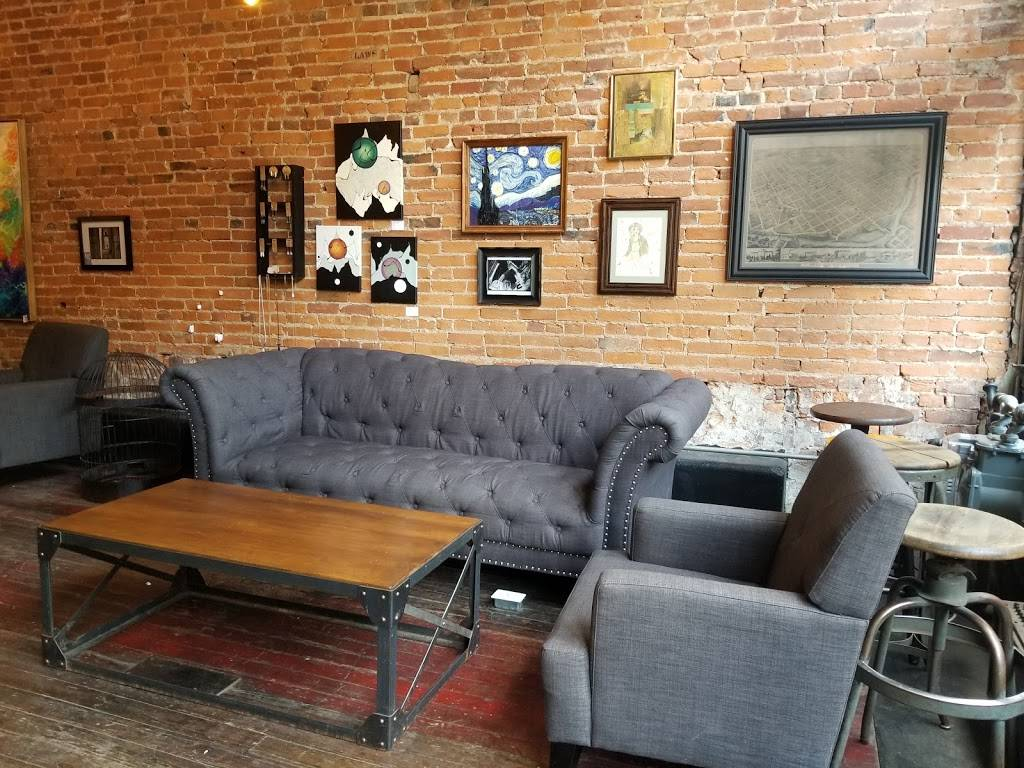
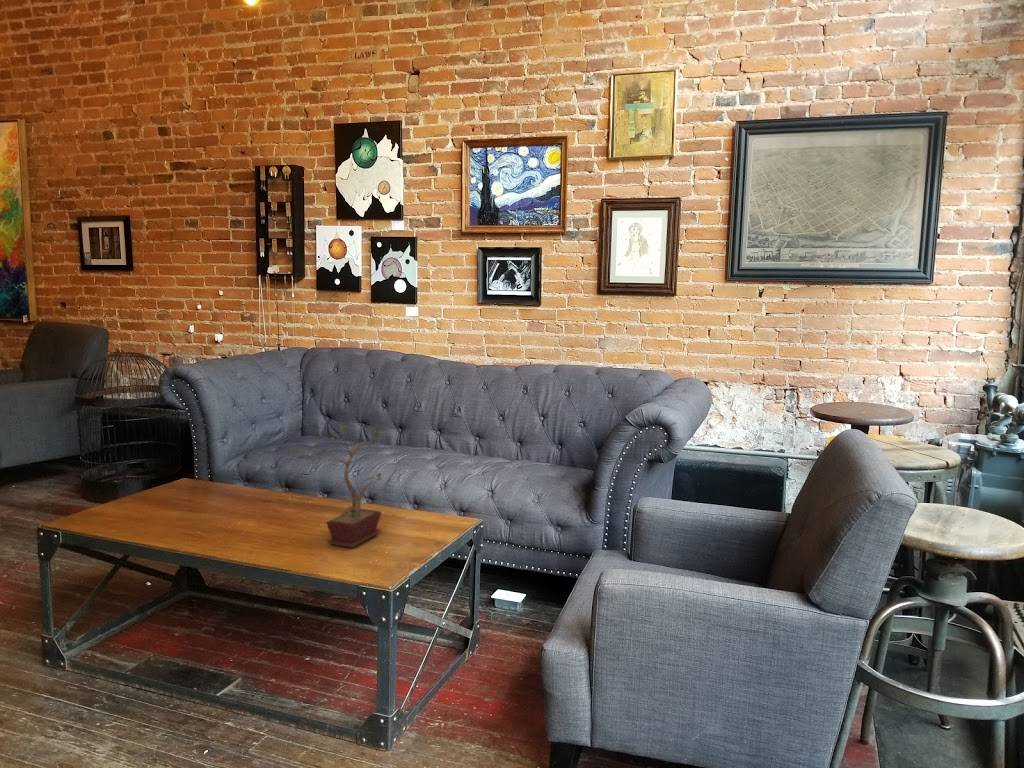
+ potted plant [285,410,383,549]
